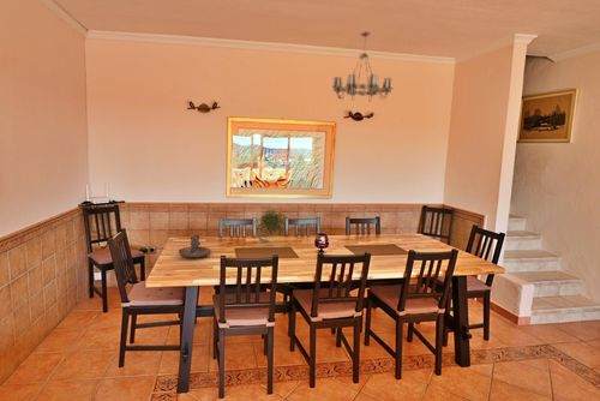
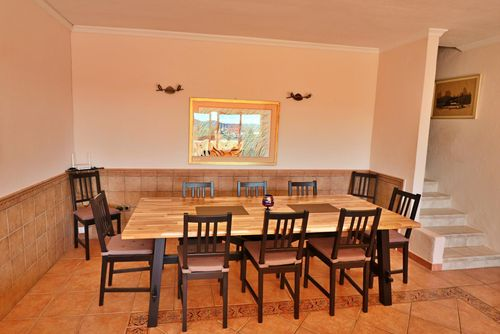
- candle holder [178,234,212,258]
- chandelier [331,31,395,103]
- plant [252,205,289,247]
